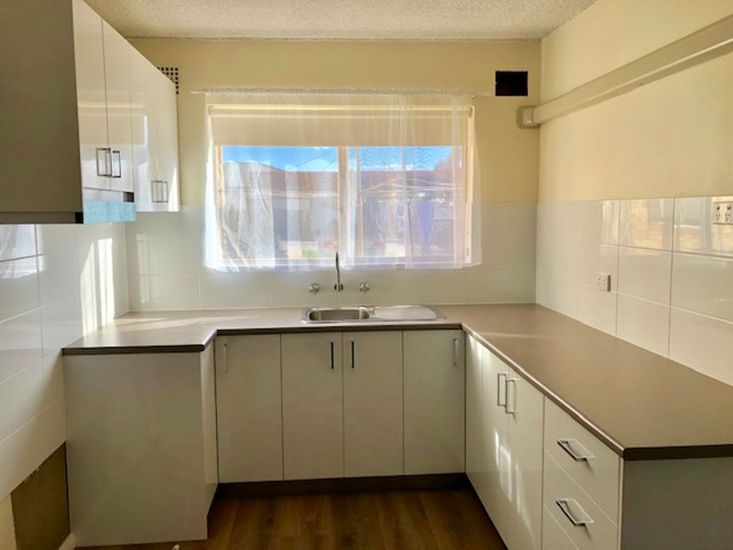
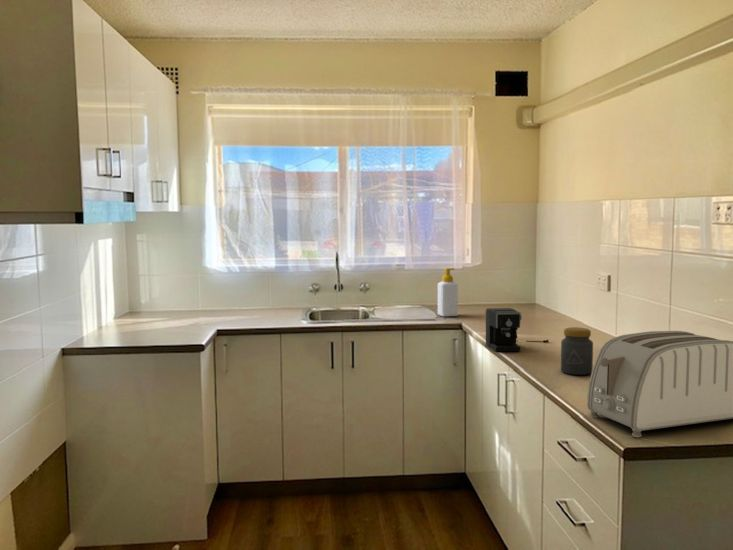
+ toaster [586,330,733,438]
+ soap bottle [437,267,459,318]
+ jar [560,326,594,376]
+ coffee maker [485,307,549,353]
